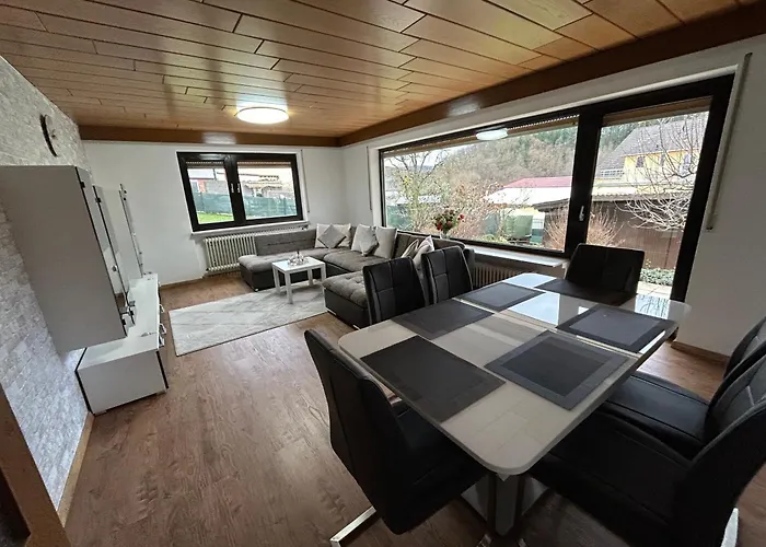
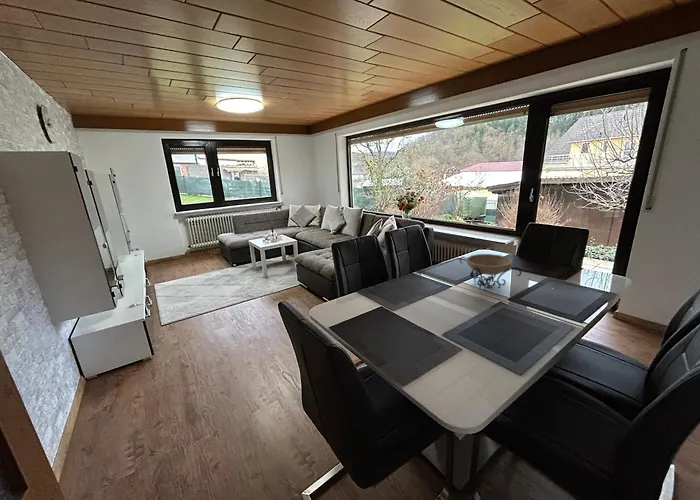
+ decorative bowl [459,253,523,289]
